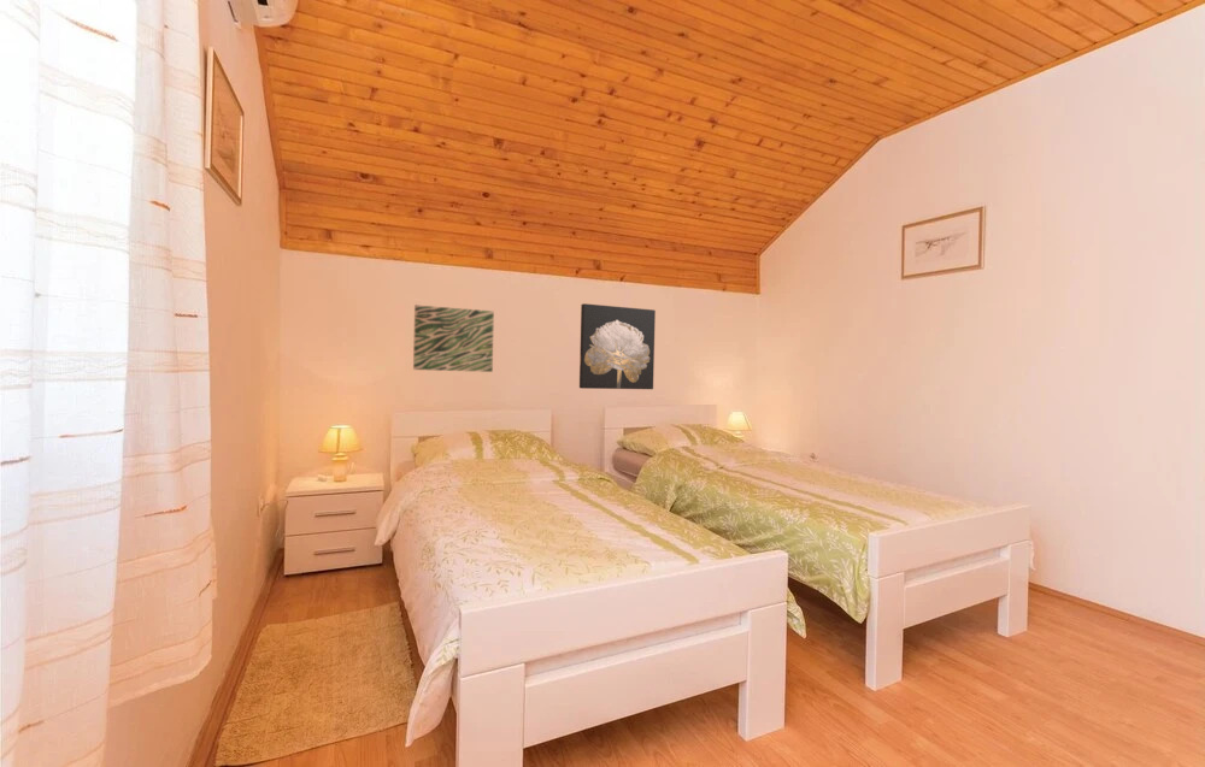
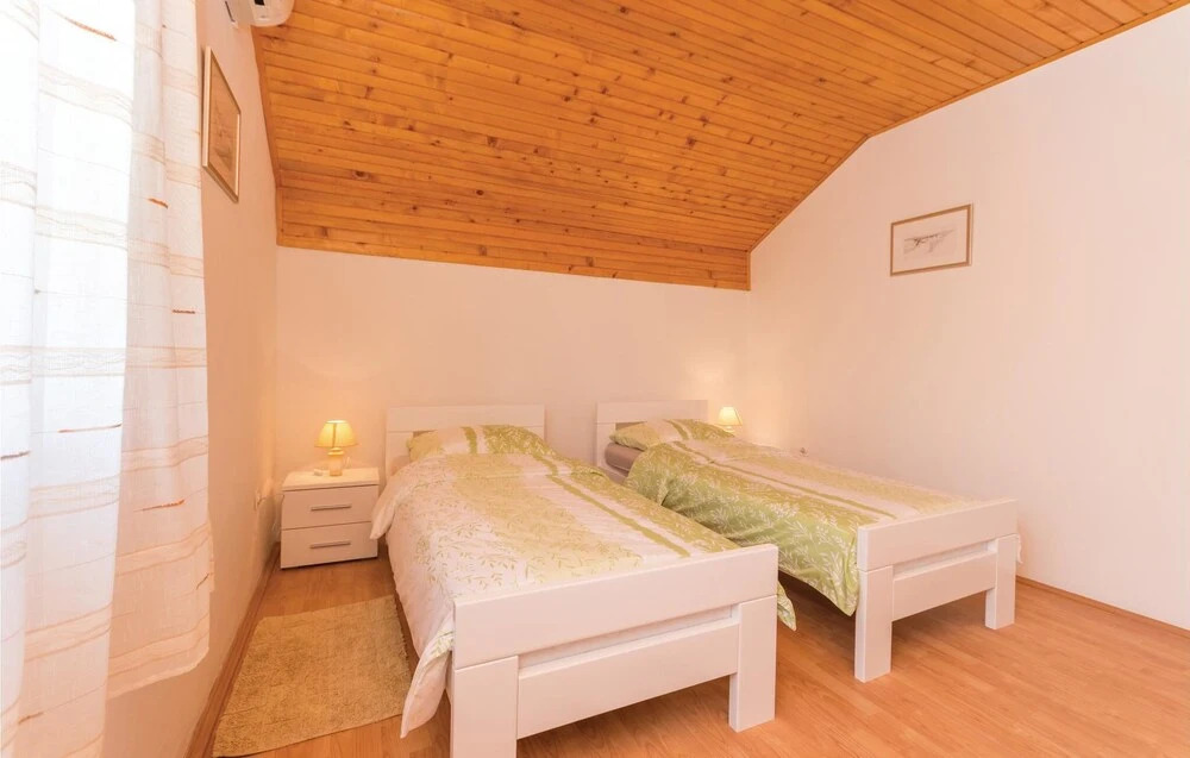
- wall art [412,303,495,373]
- wall art [578,302,657,390]
